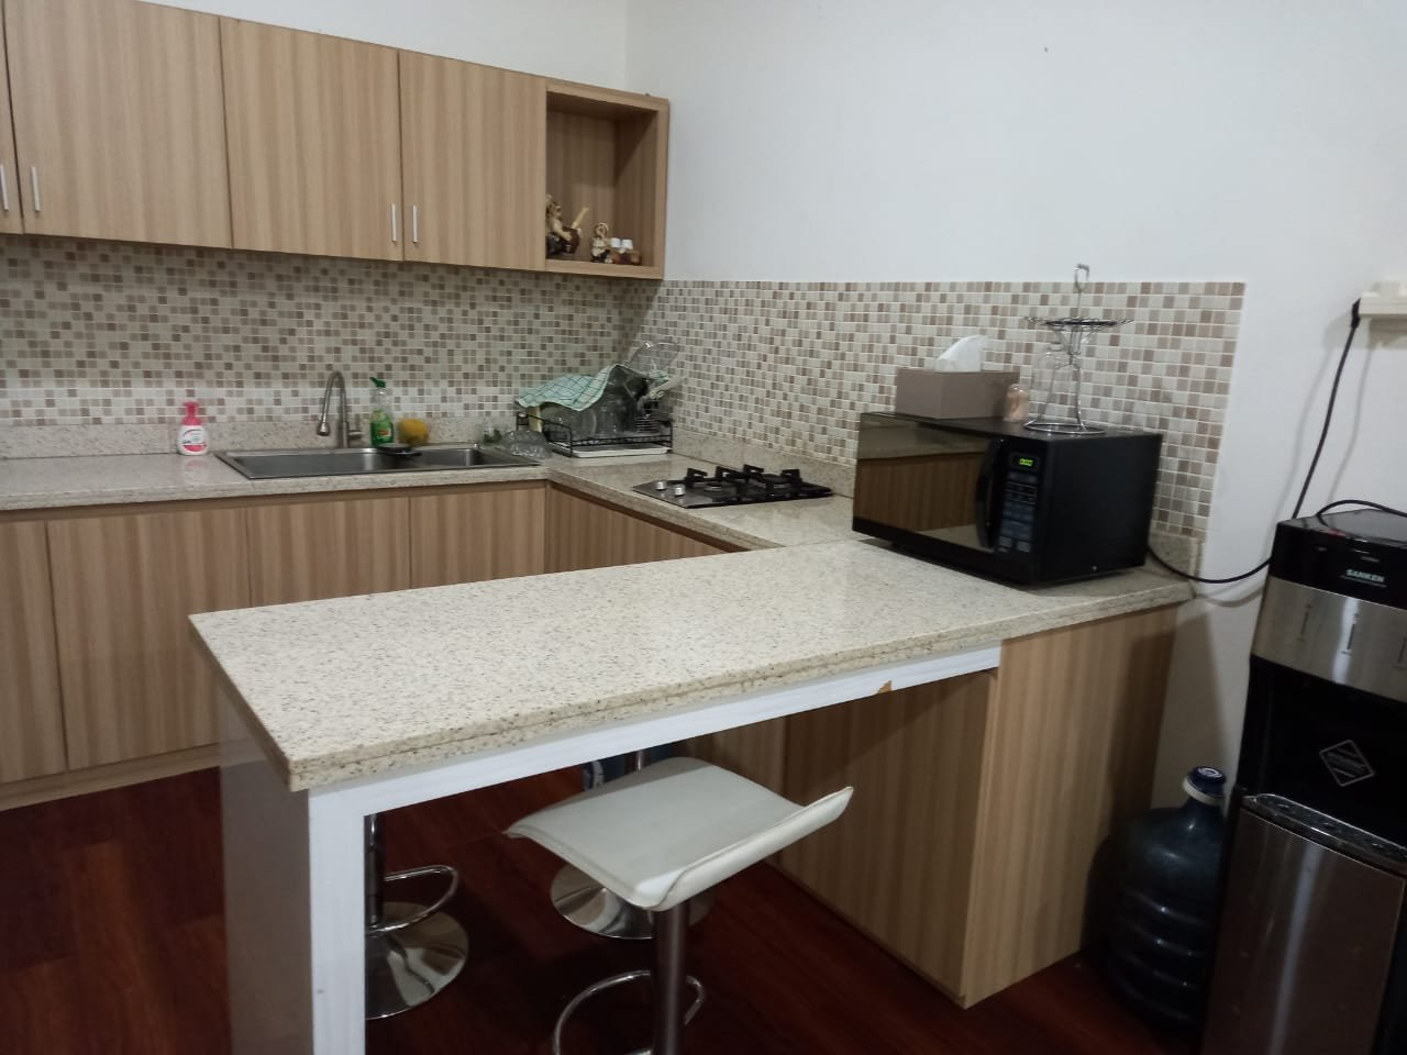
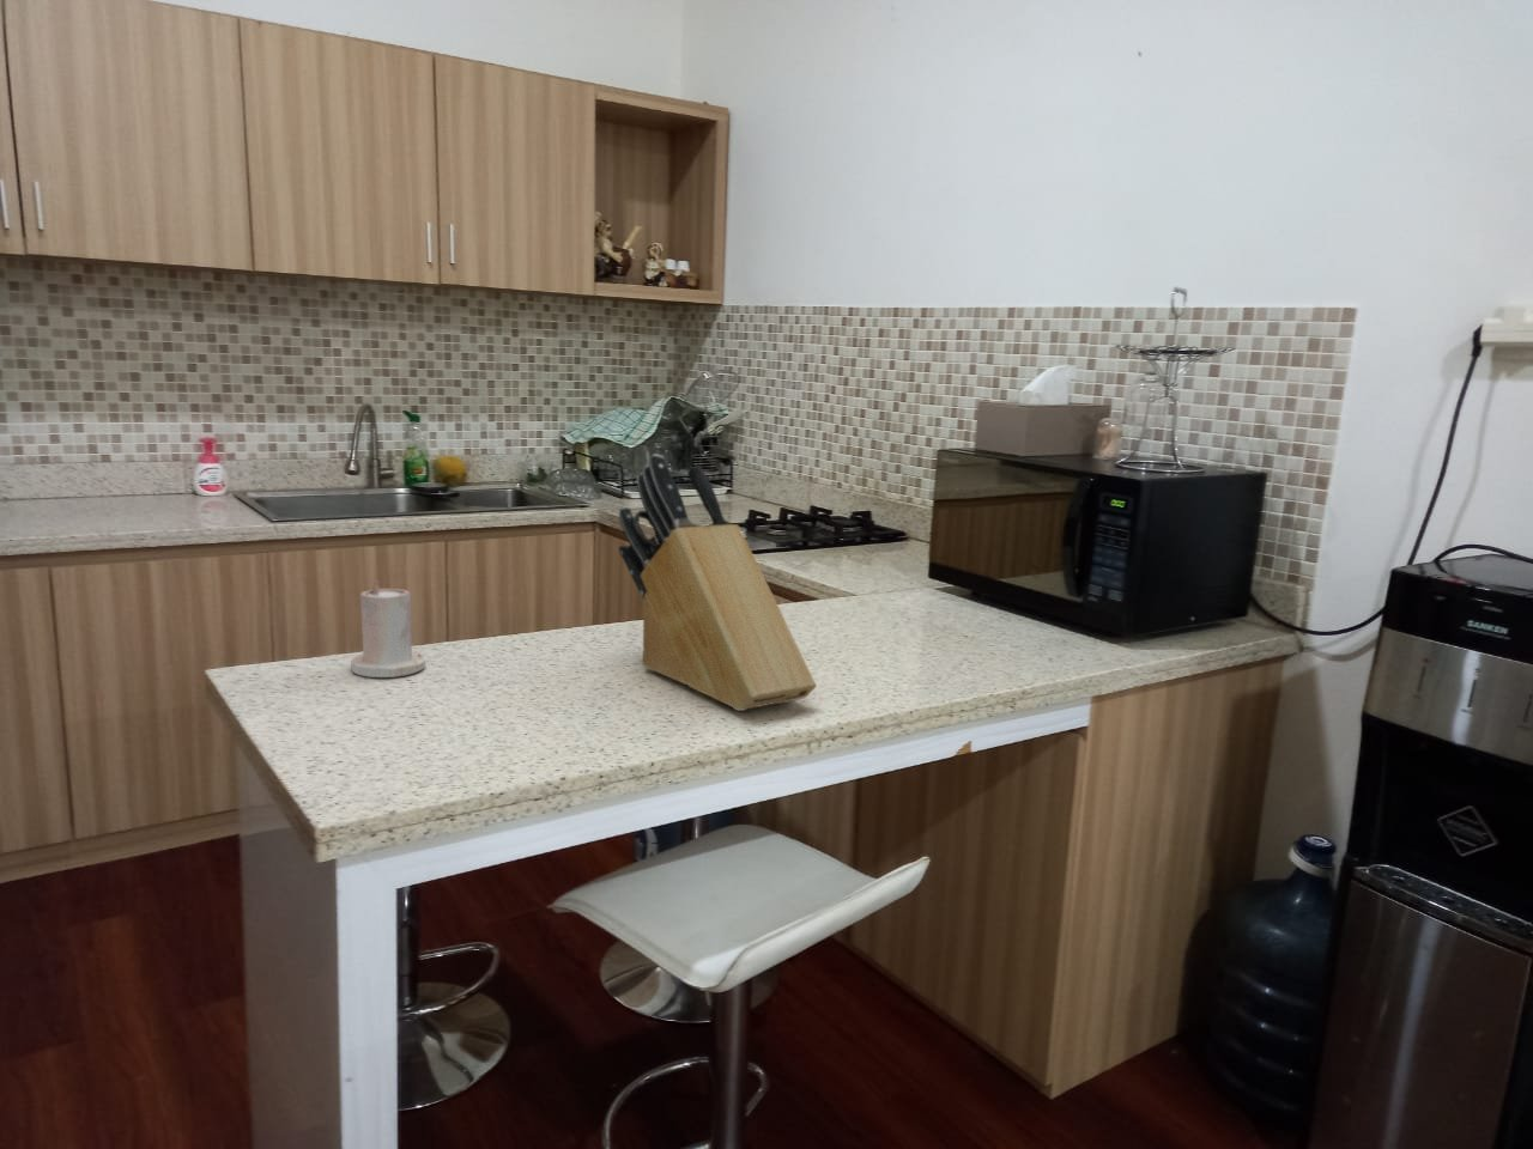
+ candle [350,579,426,678]
+ knife block [618,453,817,712]
